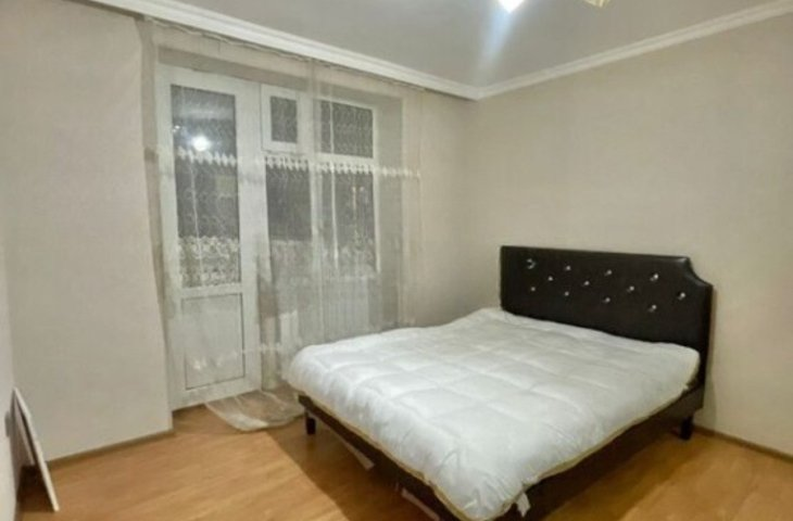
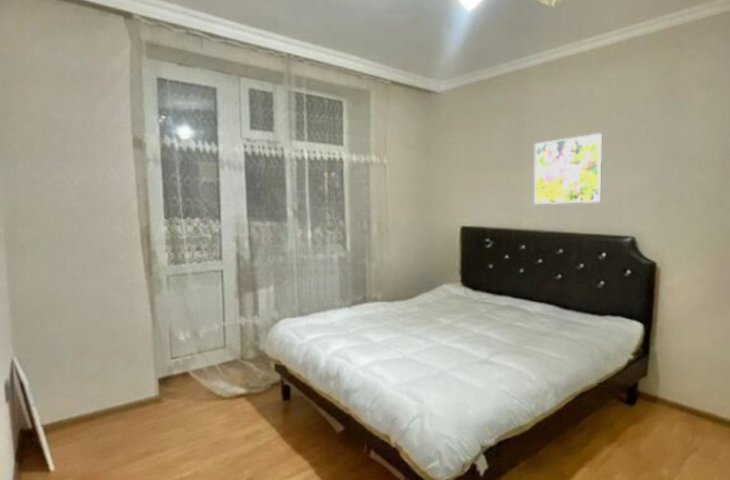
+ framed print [533,132,603,205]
